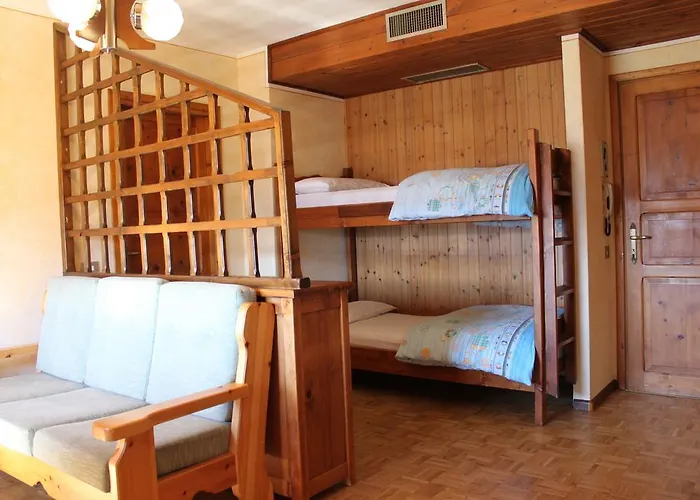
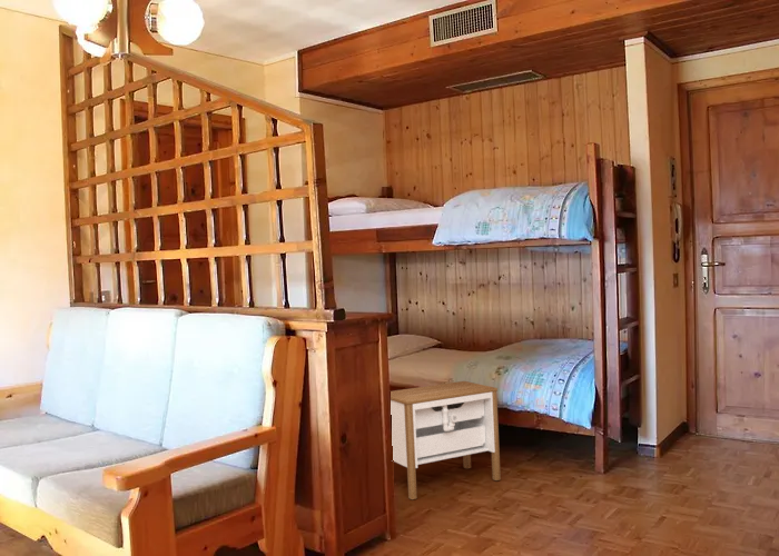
+ nightstand [389,380,502,500]
